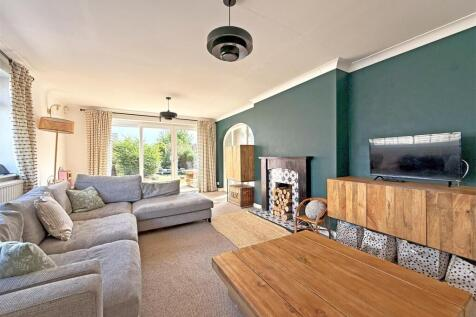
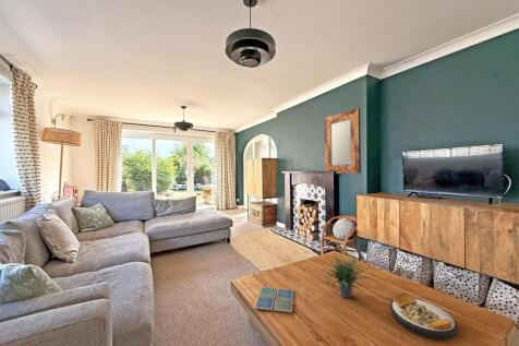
+ drink coaster [254,286,294,314]
+ potted plant [321,250,371,299]
+ home mirror [324,107,362,175]
+ plate [389,293,459,341]
